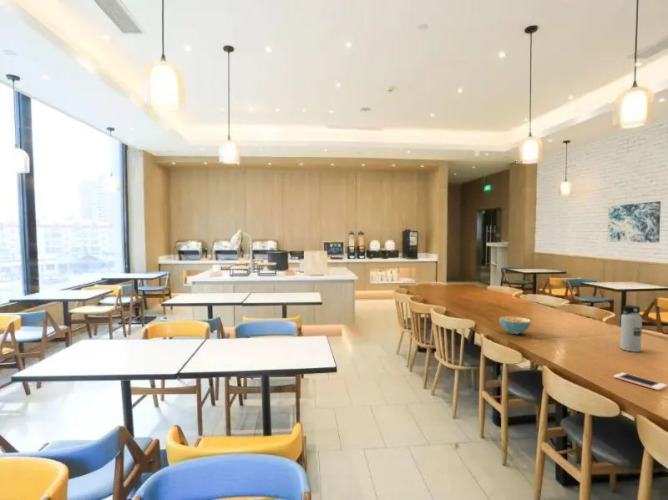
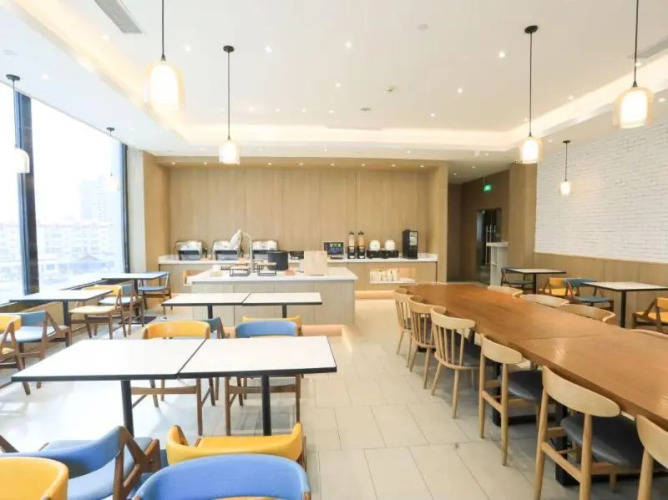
- wall art [607,200,662,244]
- cereal bowl [498,315,532,335]
- cell phone [613,372,668,391]
- water bottle [619,304,643,353]
